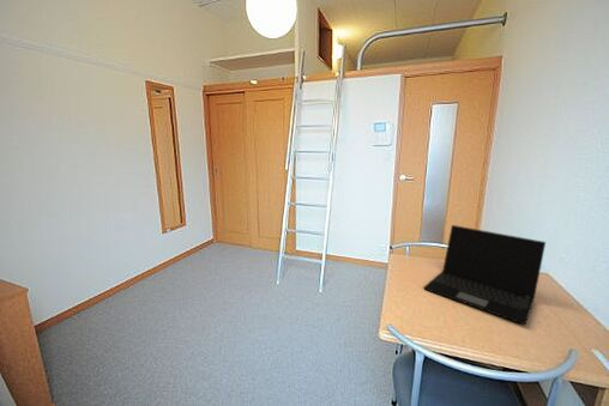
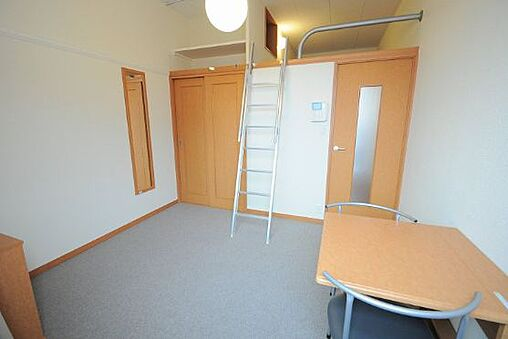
- laptop [423,224,547,326]
